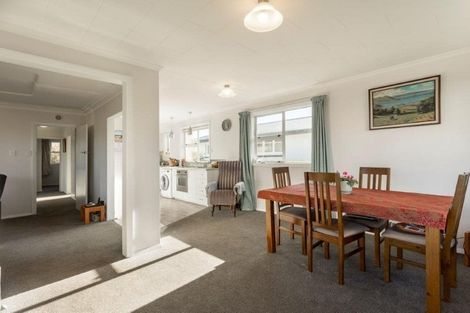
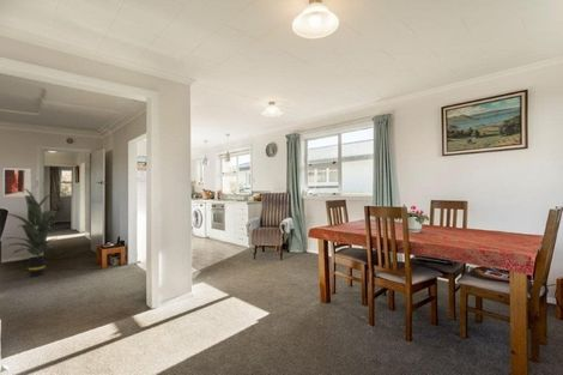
+ indoor plant [4,188,66,278]
+ wall art [2,165,32,199]
